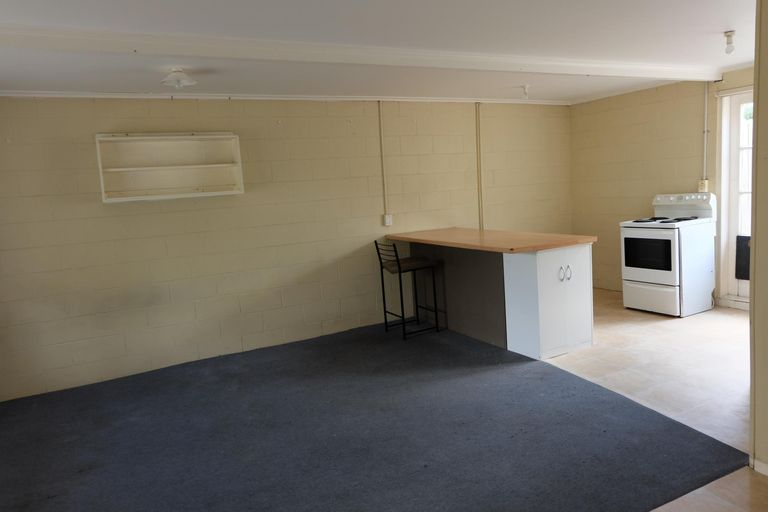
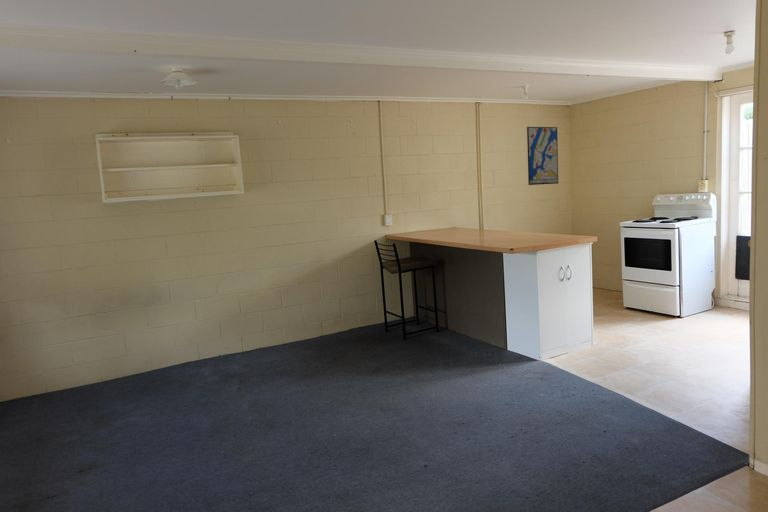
+ wall art [526,126,559,186]
